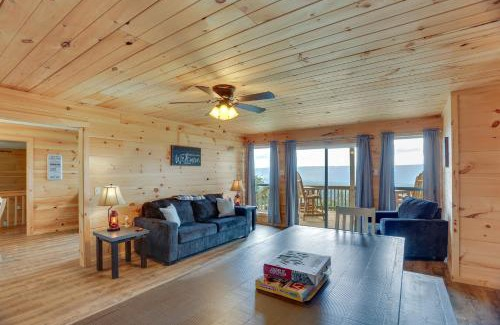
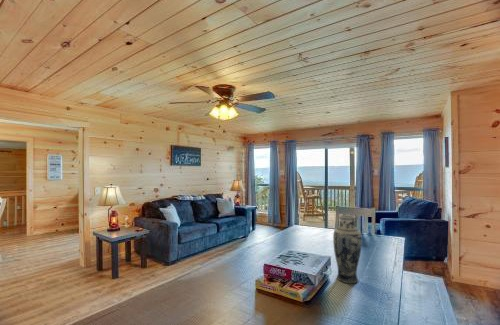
+ vase [332,214,363,284]
